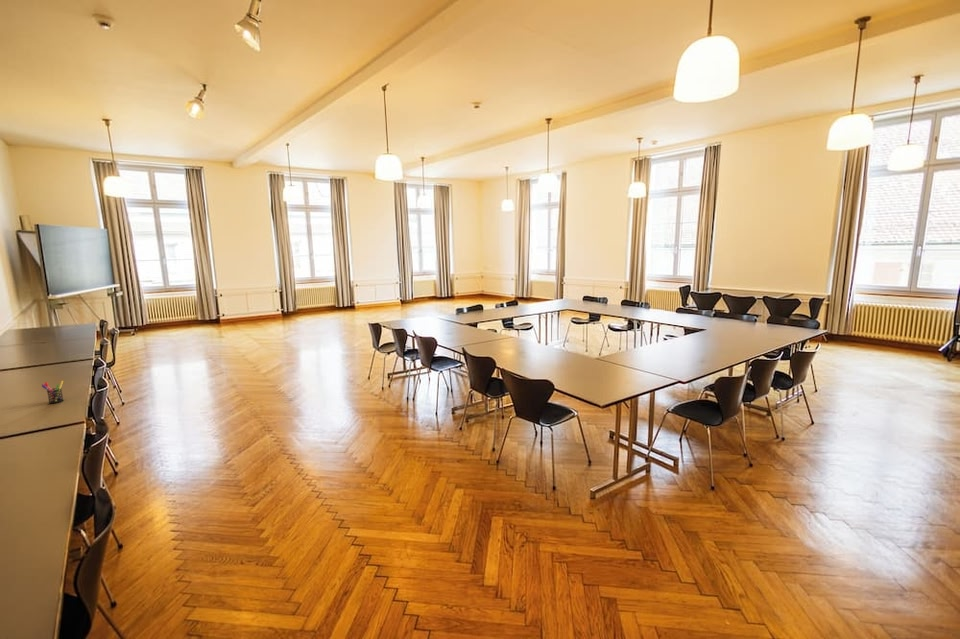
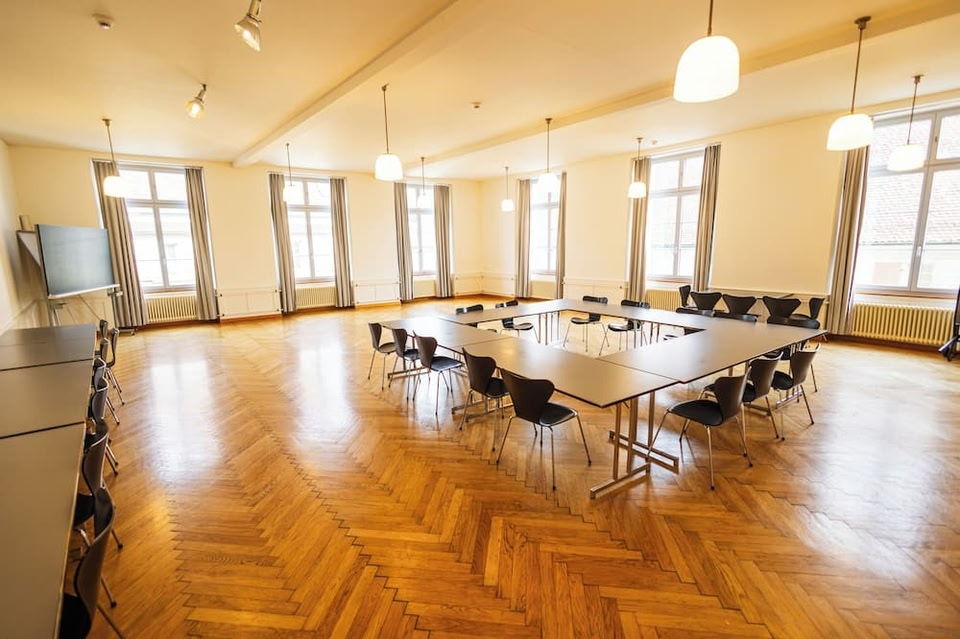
- pen holder [41,380,65,404]
